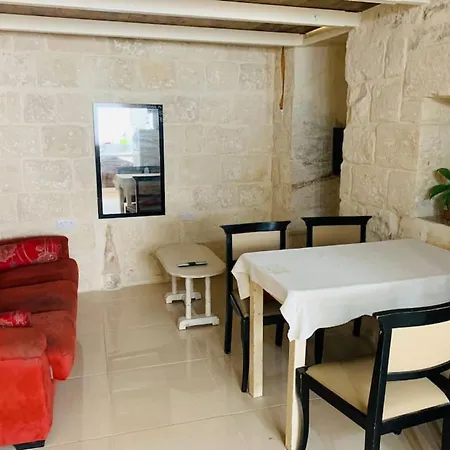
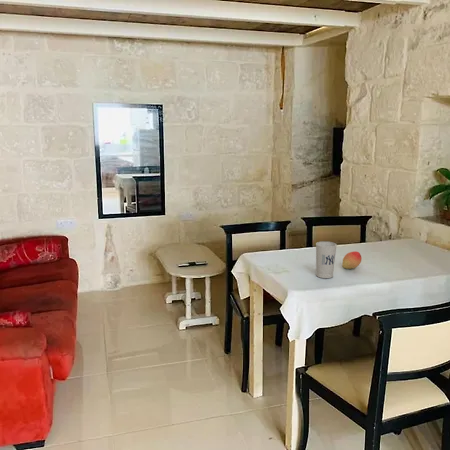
+ cup [315,241,337,279]
+ fruit [341,250,363,270]
